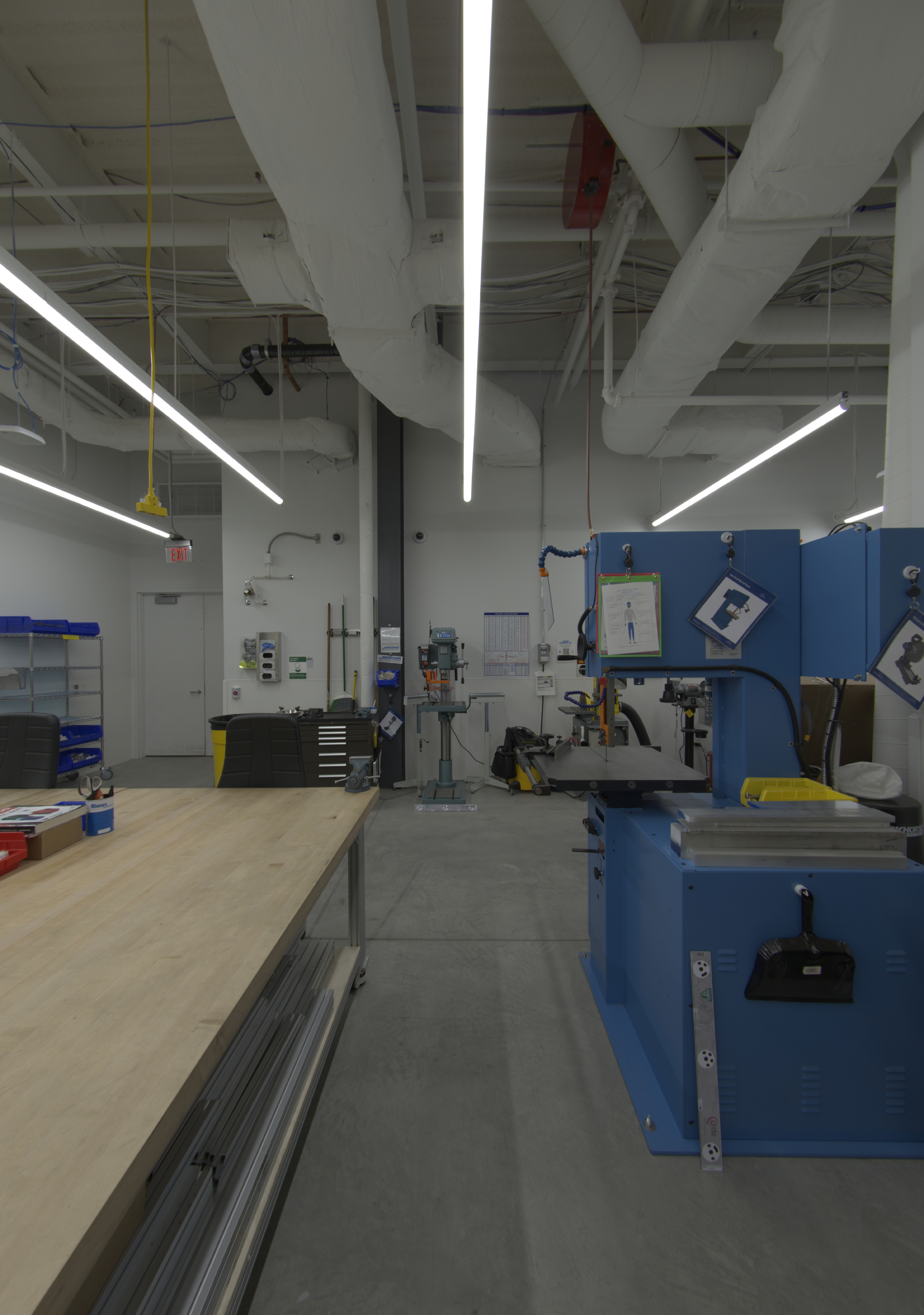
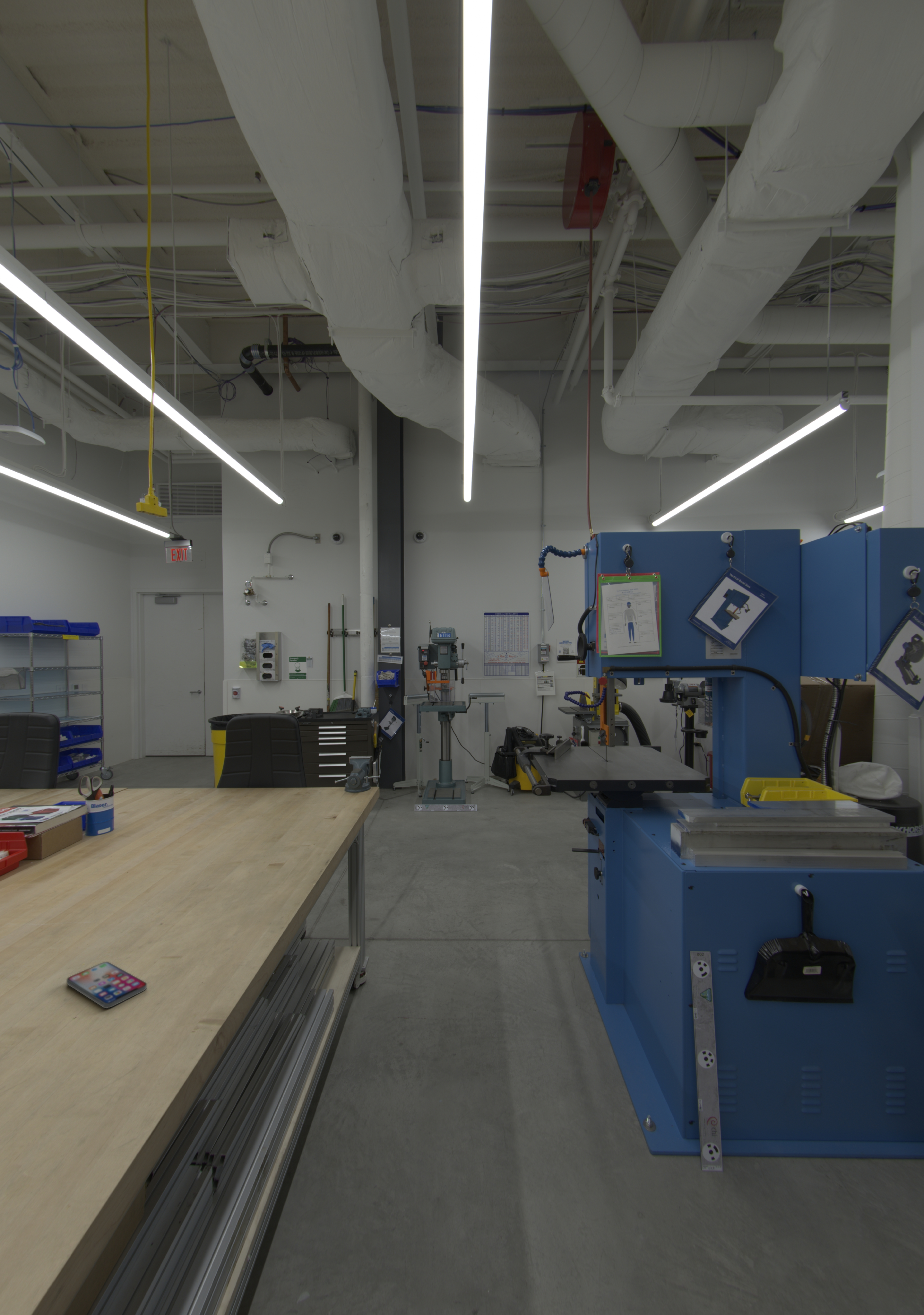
+ smartphone [66,962,147,1008]
